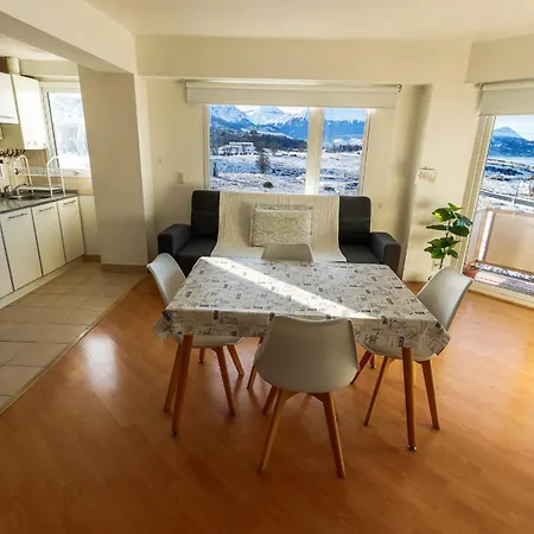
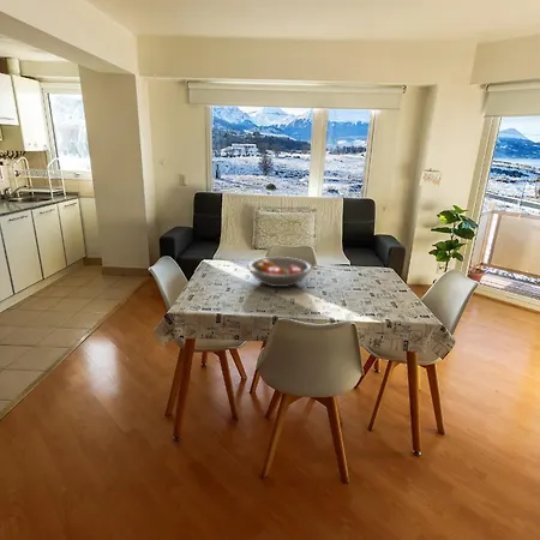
+ fruit bowl [247,256,312,288]
